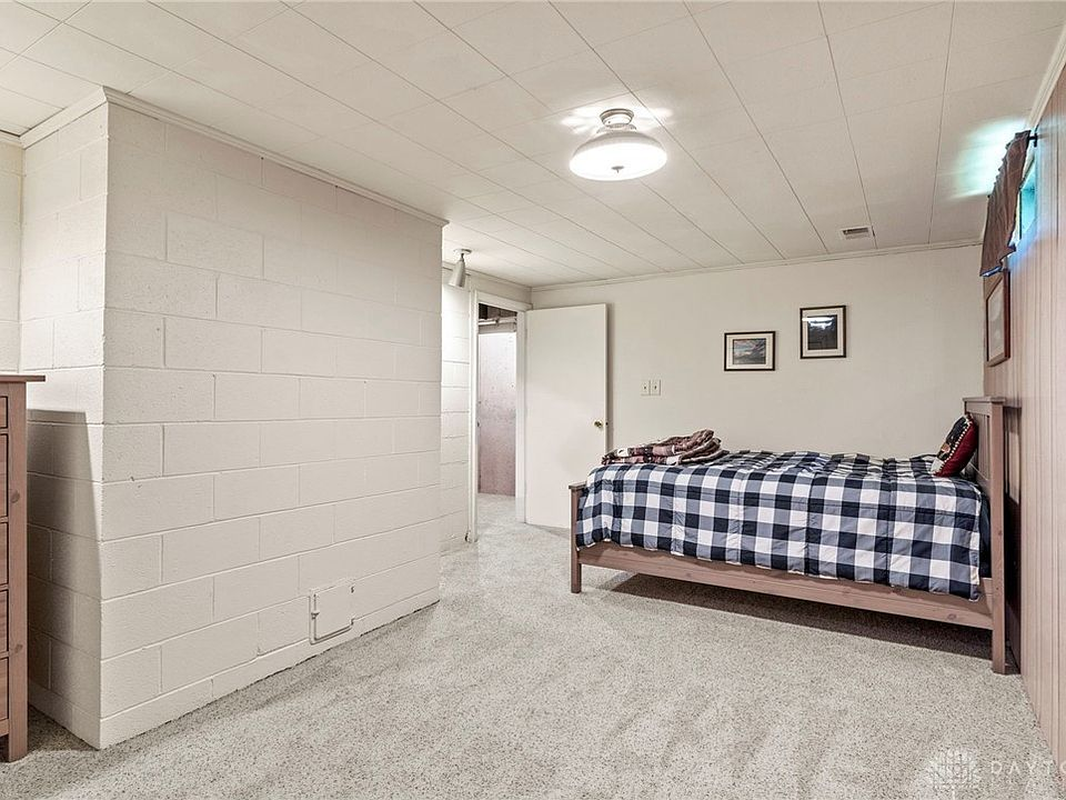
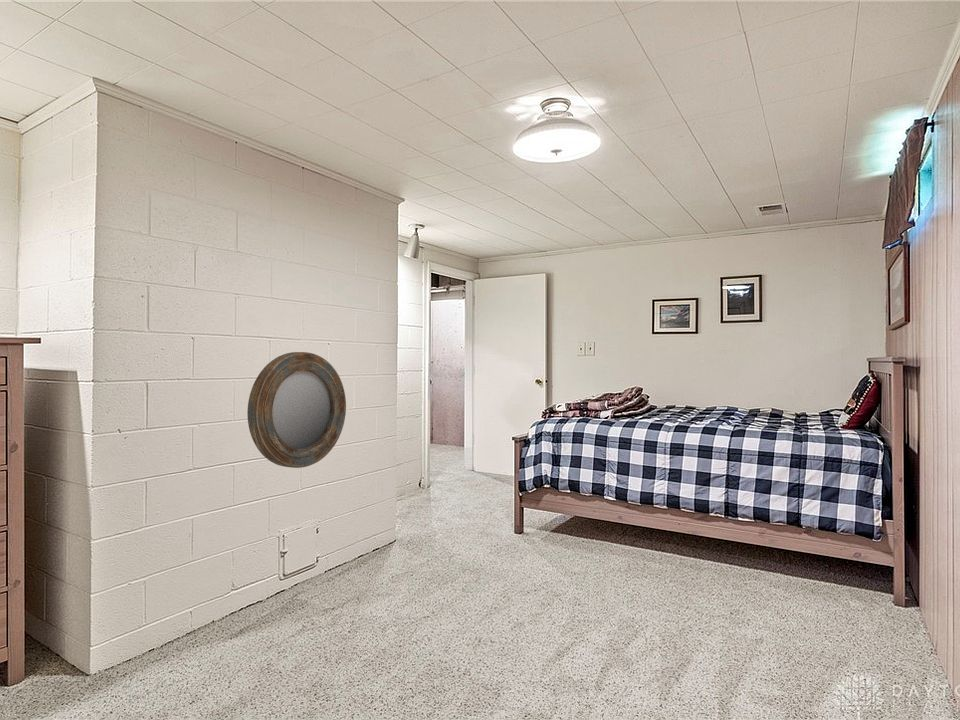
+ home mirror [246,351,347,469]
